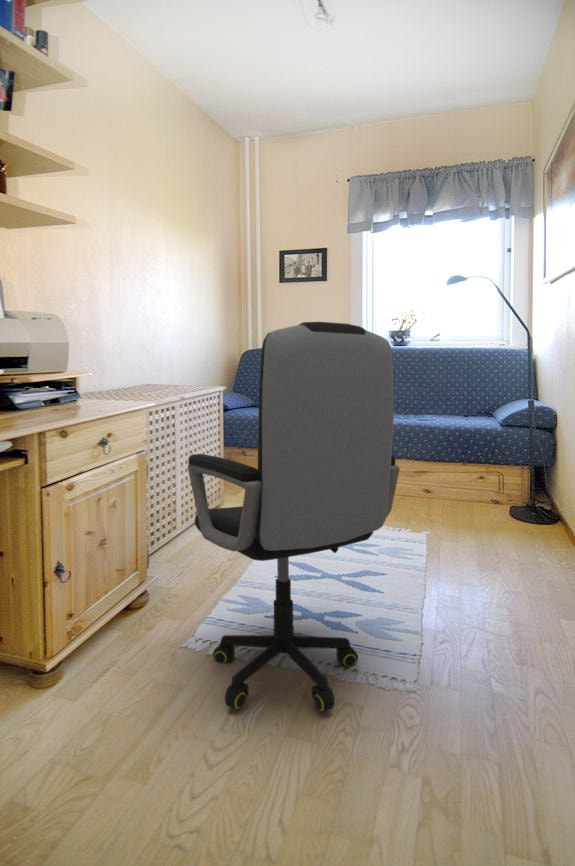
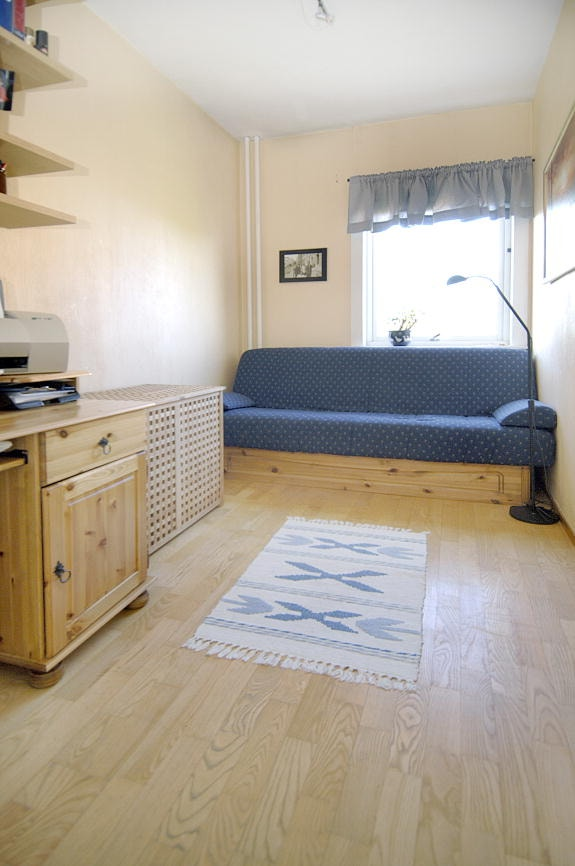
- office chair [187,321,400,712]
